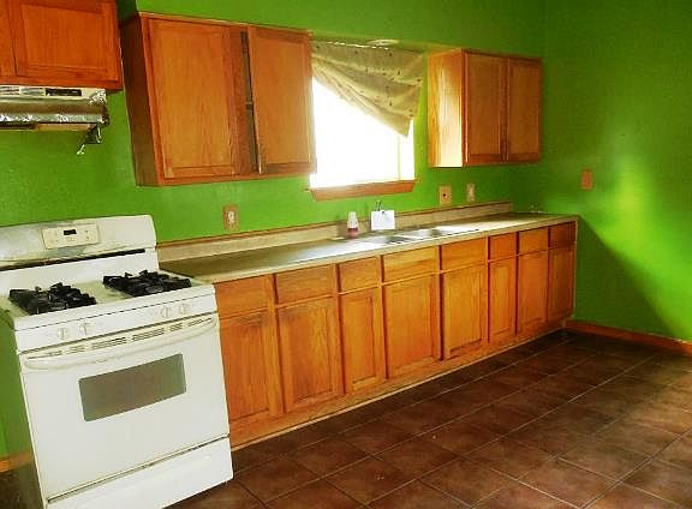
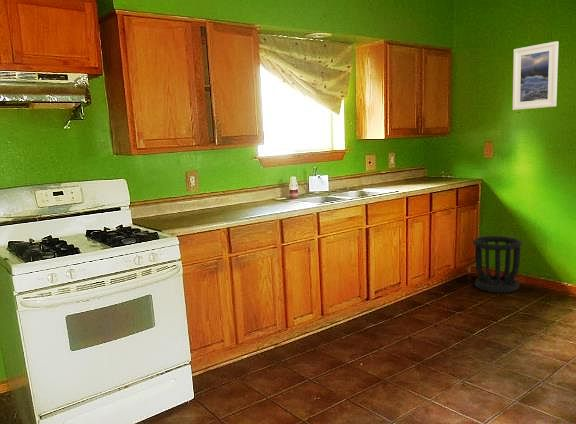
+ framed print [512,40,559,111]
+ wastebasket [472,235,523,294]
